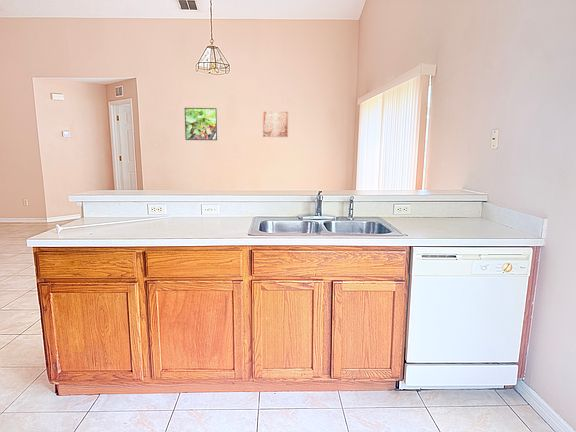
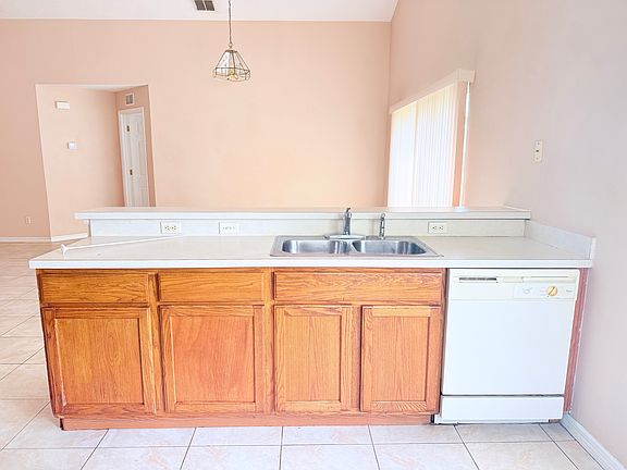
- wall art [262,110,289,138]
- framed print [184,107,218,141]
